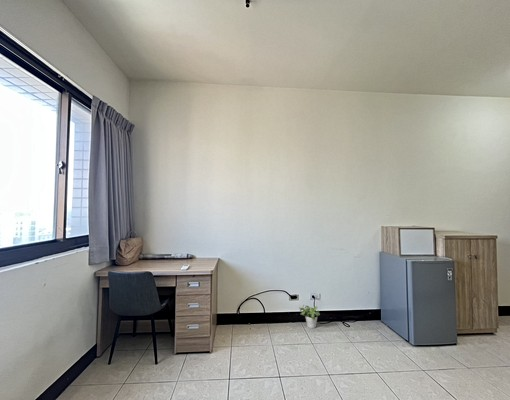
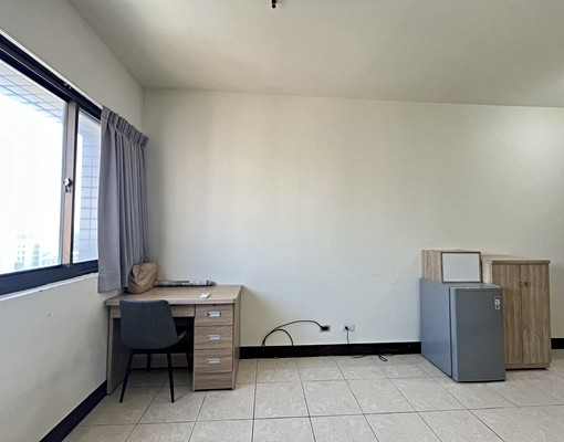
- potted plant [298,304,321,329]
